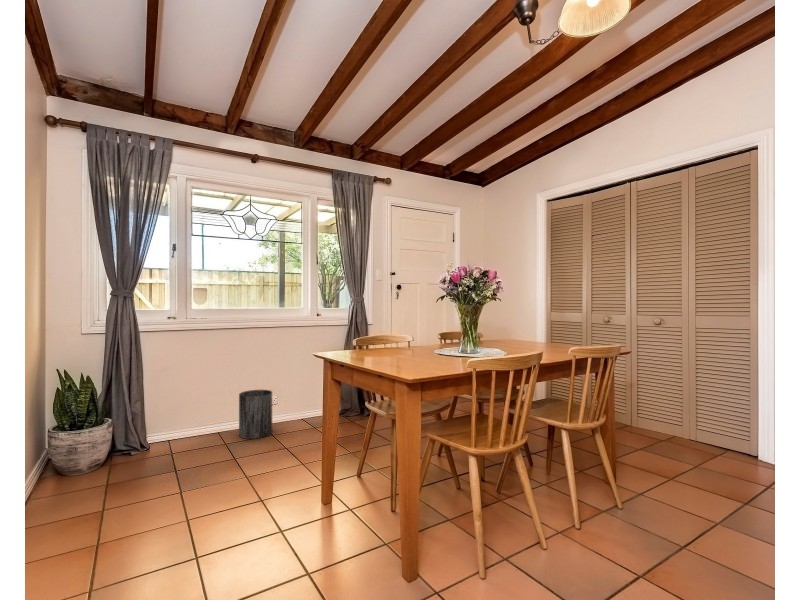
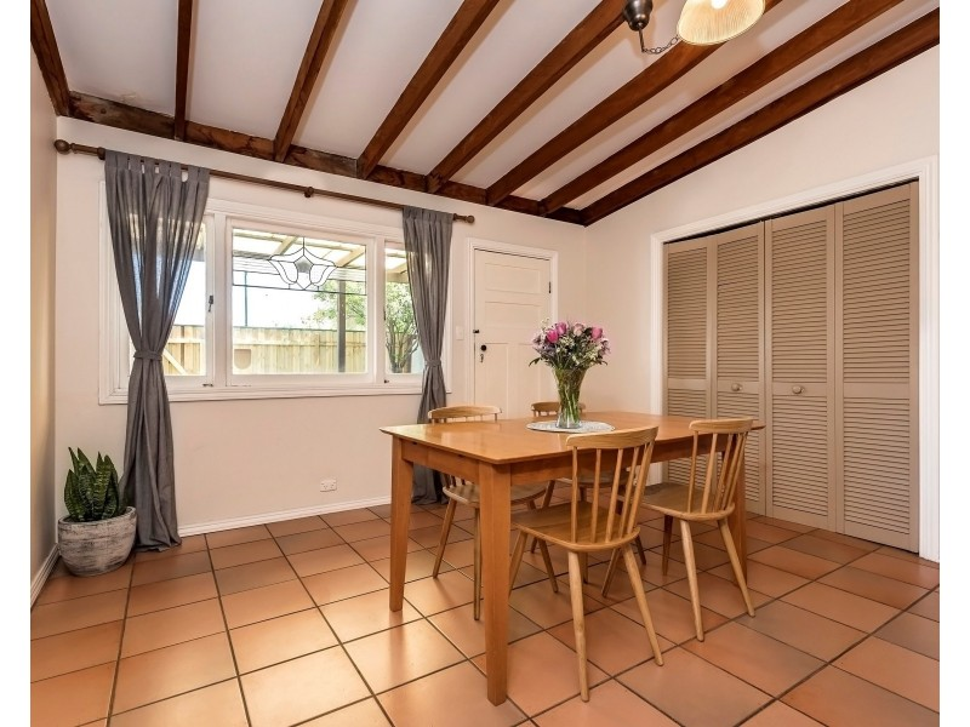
- trash can [238,389,273,440]
